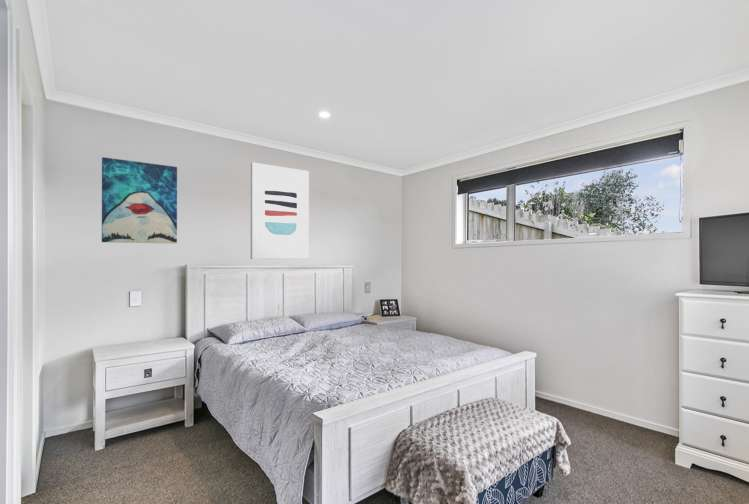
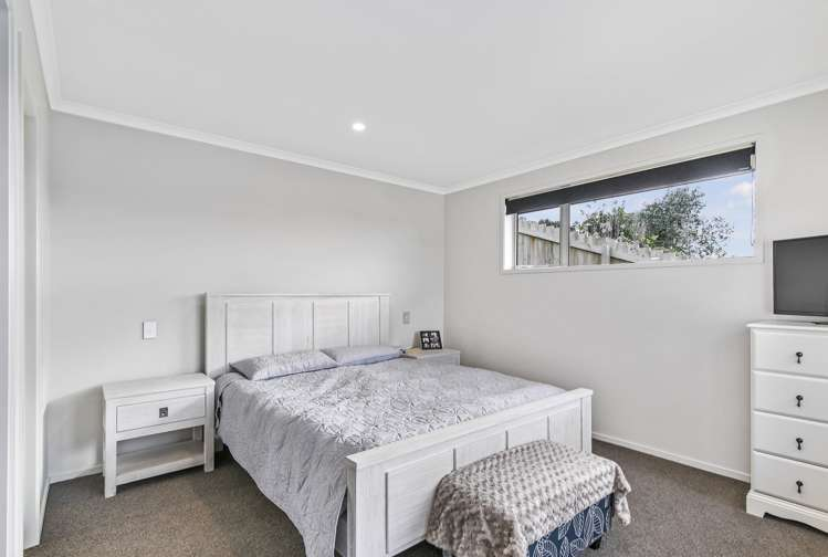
- wall art [250,161,310,260]
- wall art [101,156,178,244]
